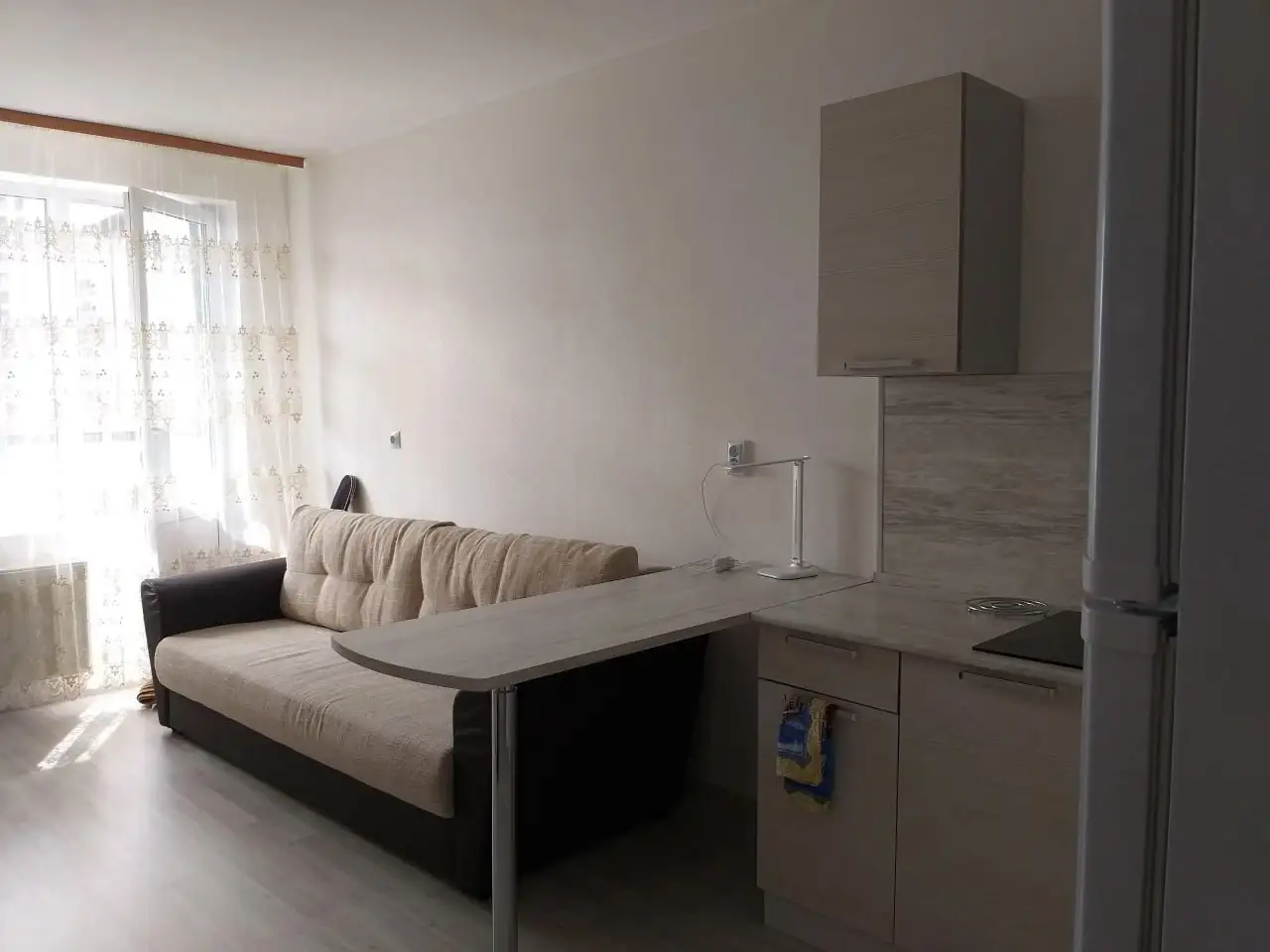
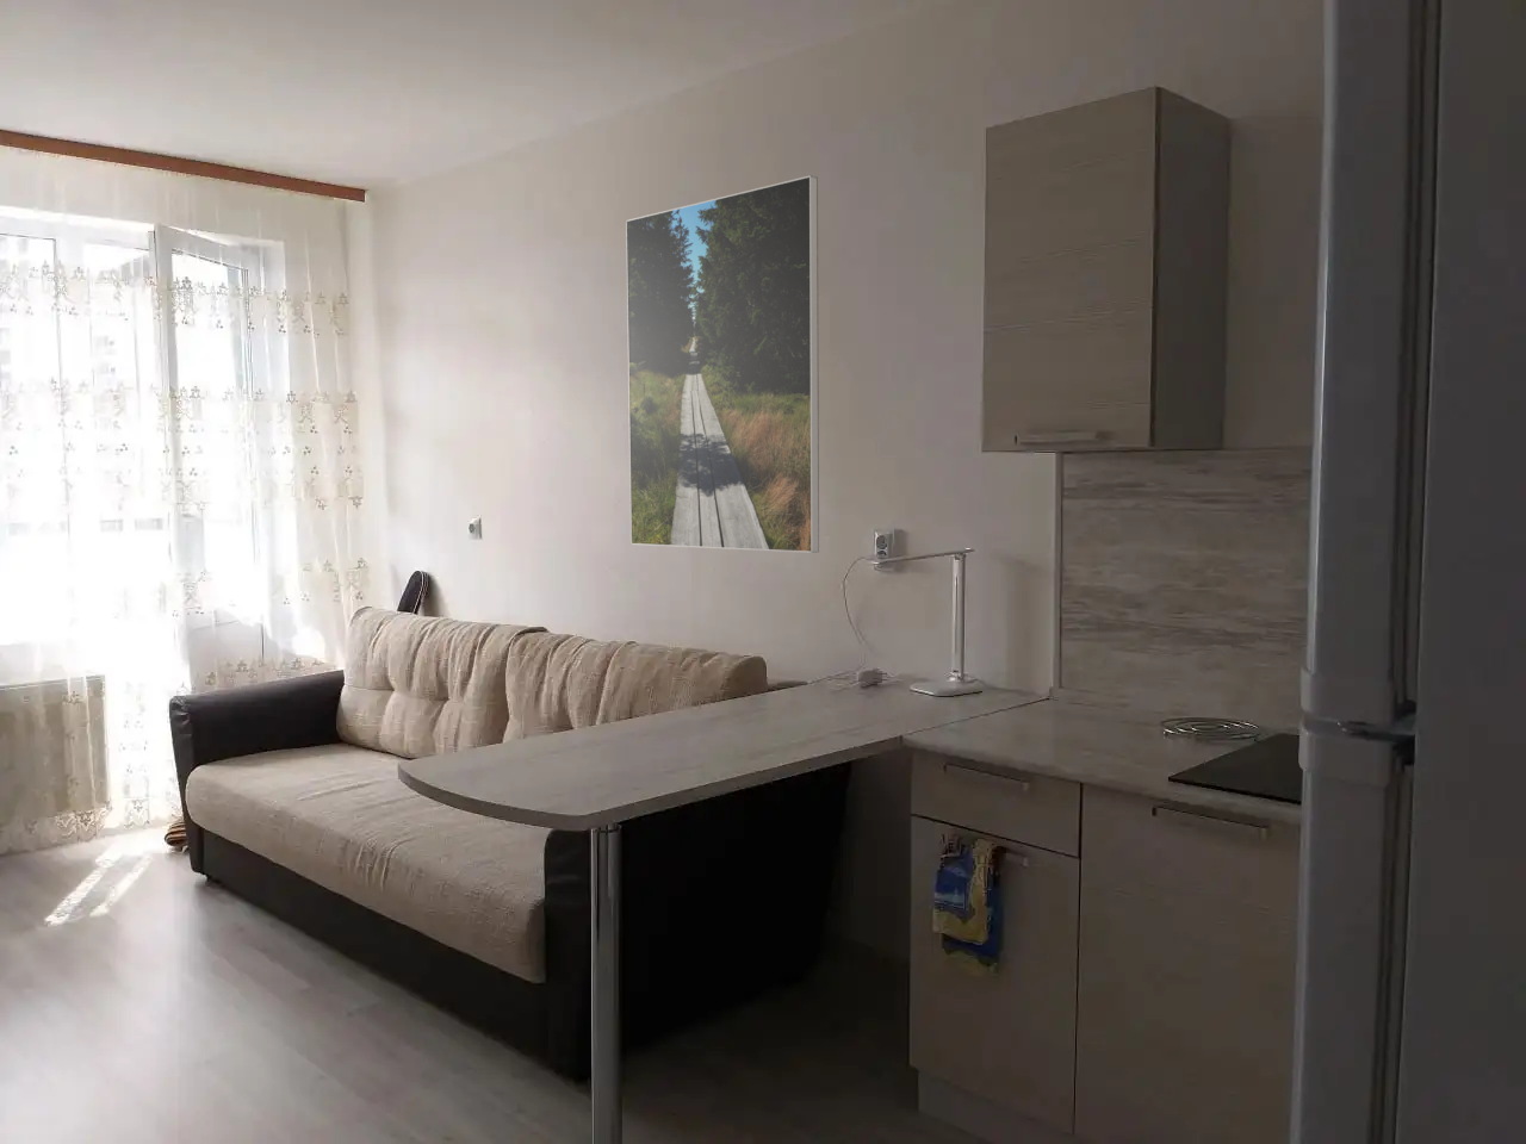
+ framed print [625,174,821,554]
